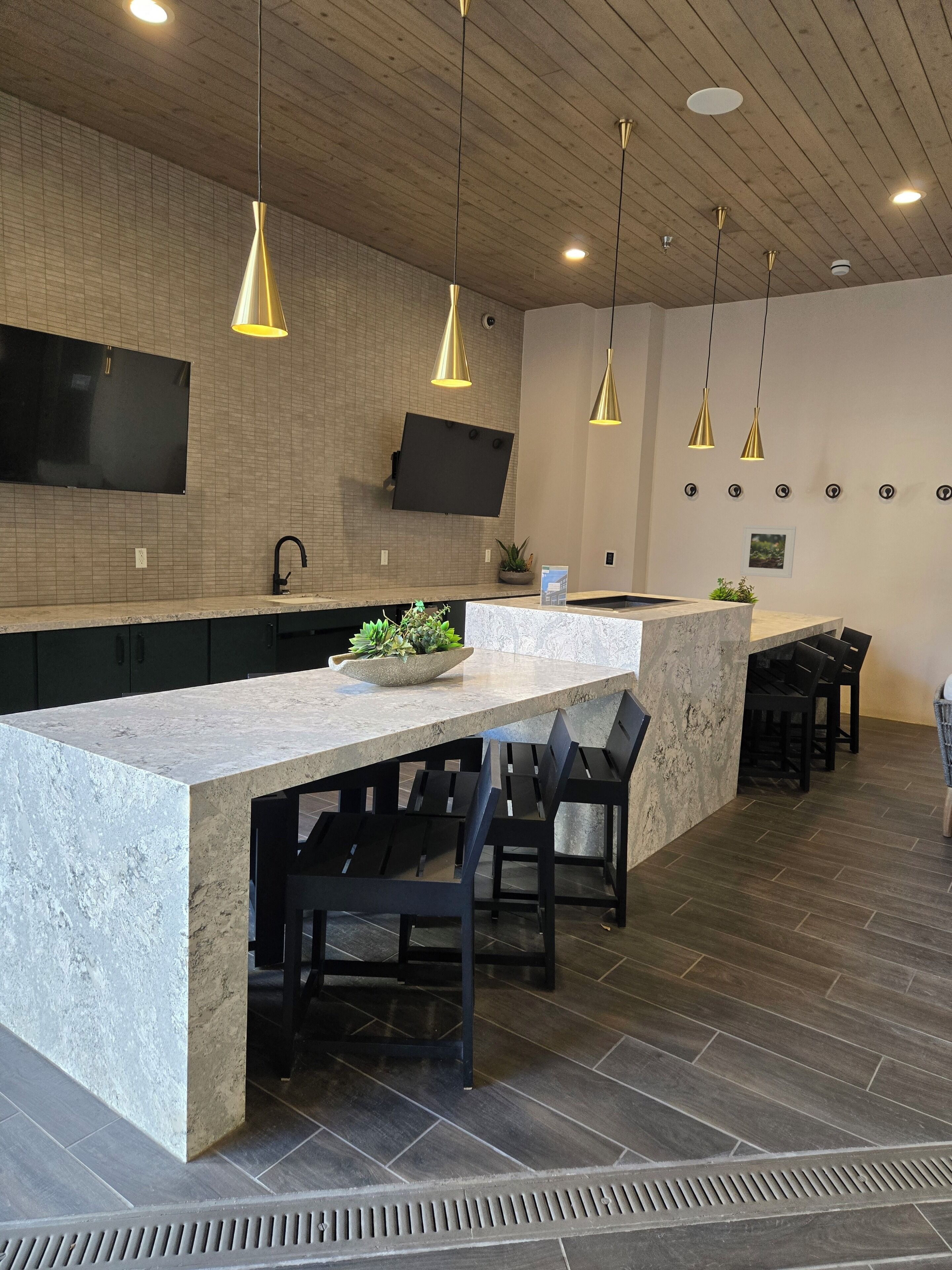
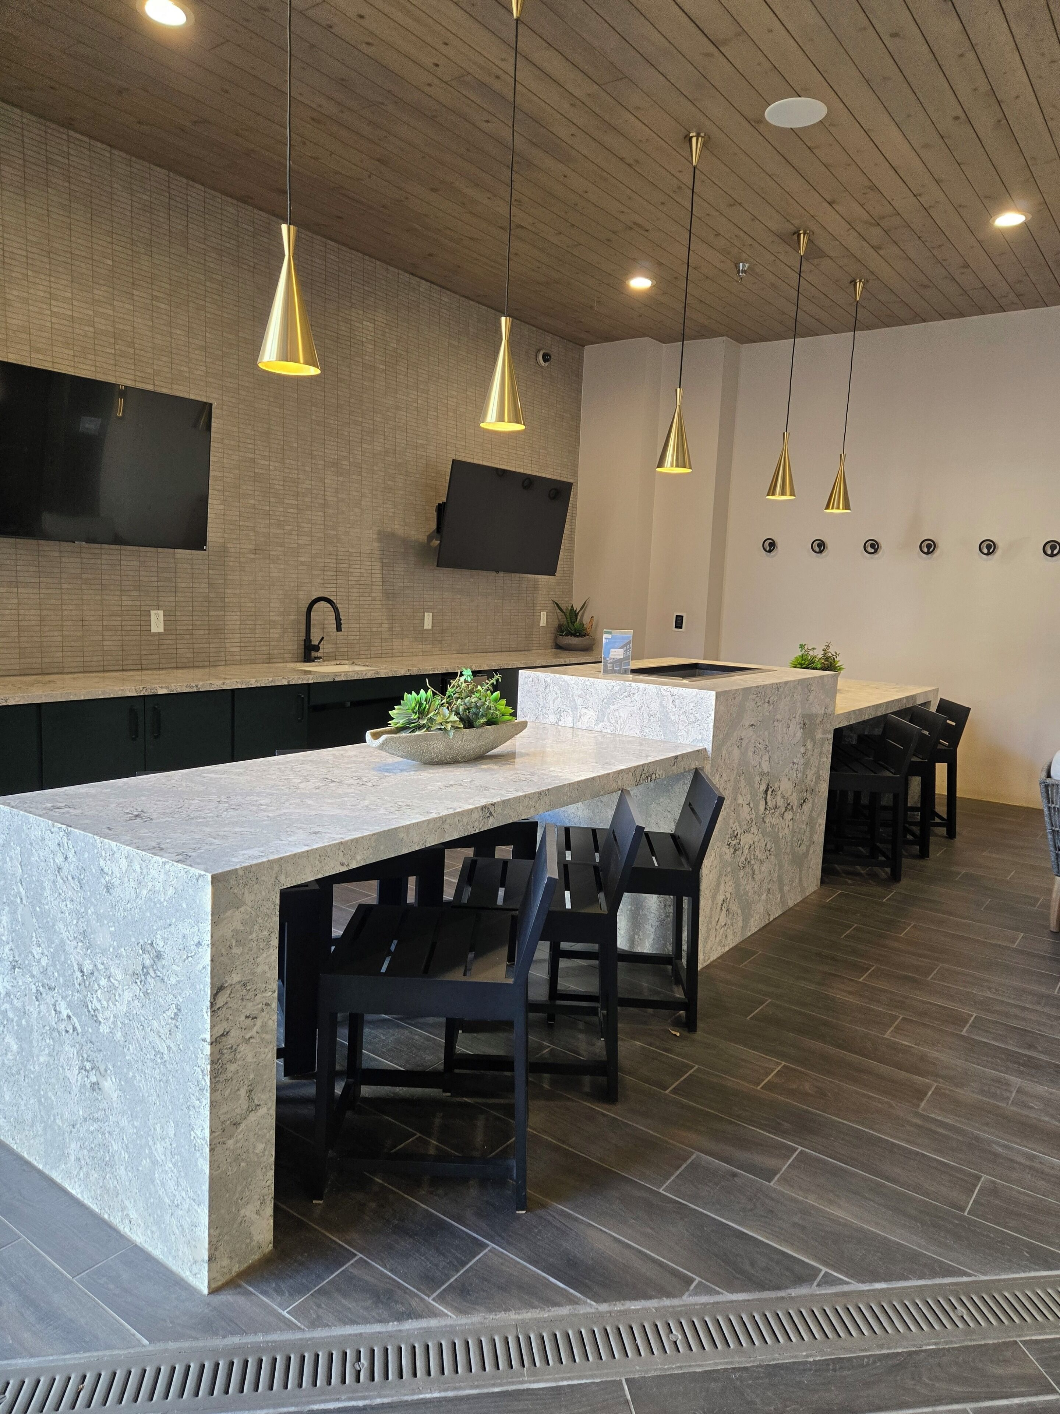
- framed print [739,525,797,578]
- smoke detector [830,259,851,275]
